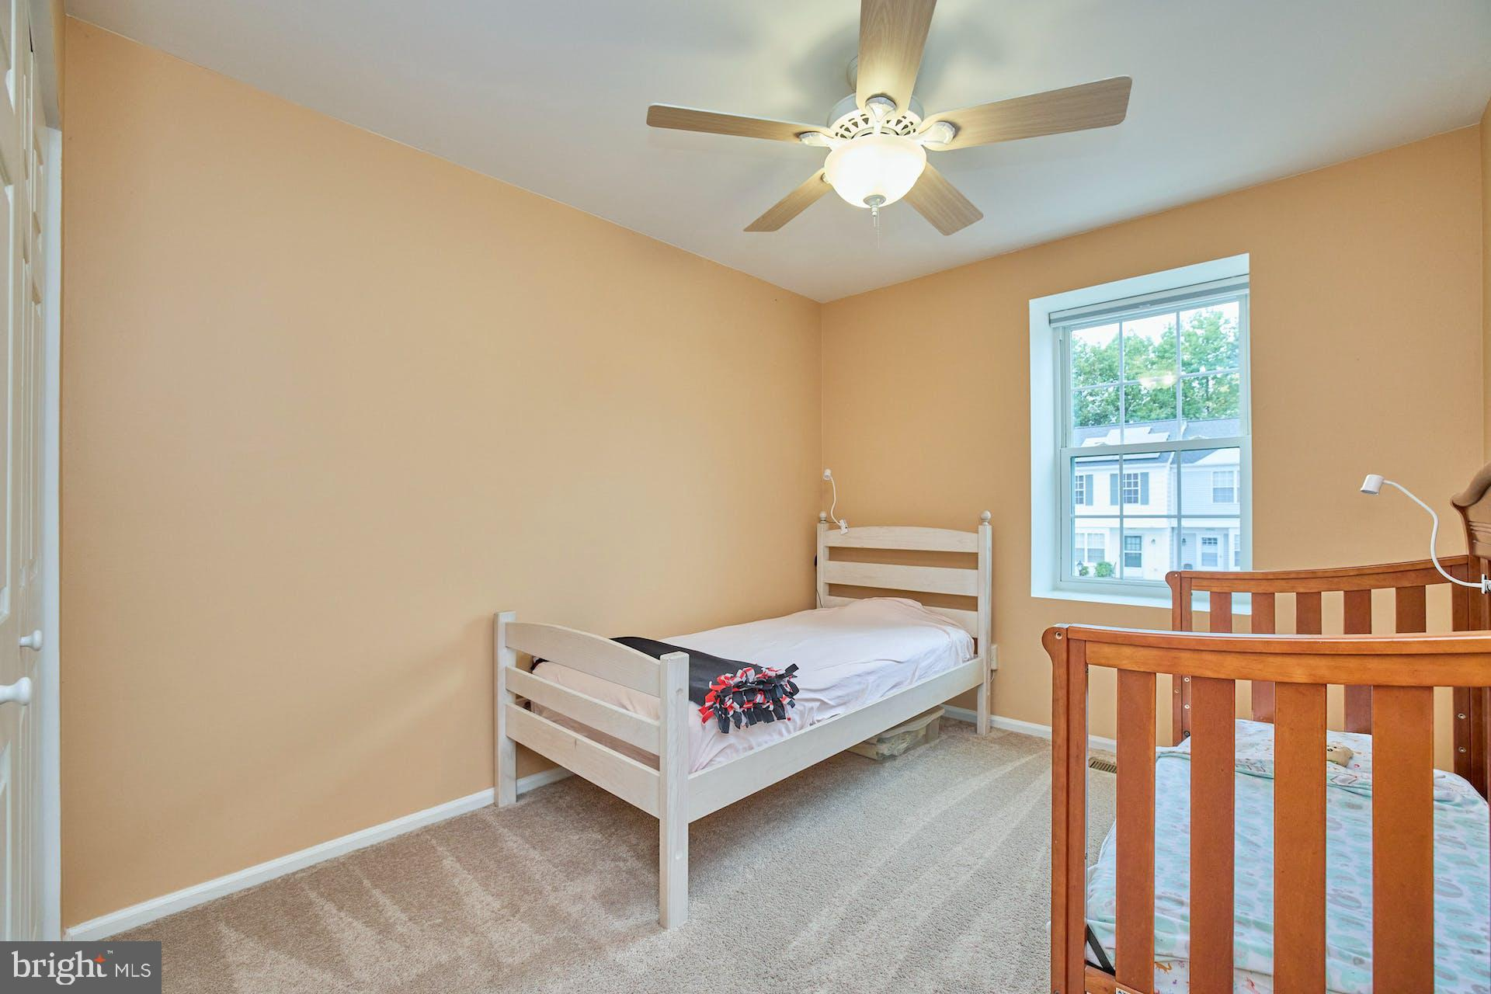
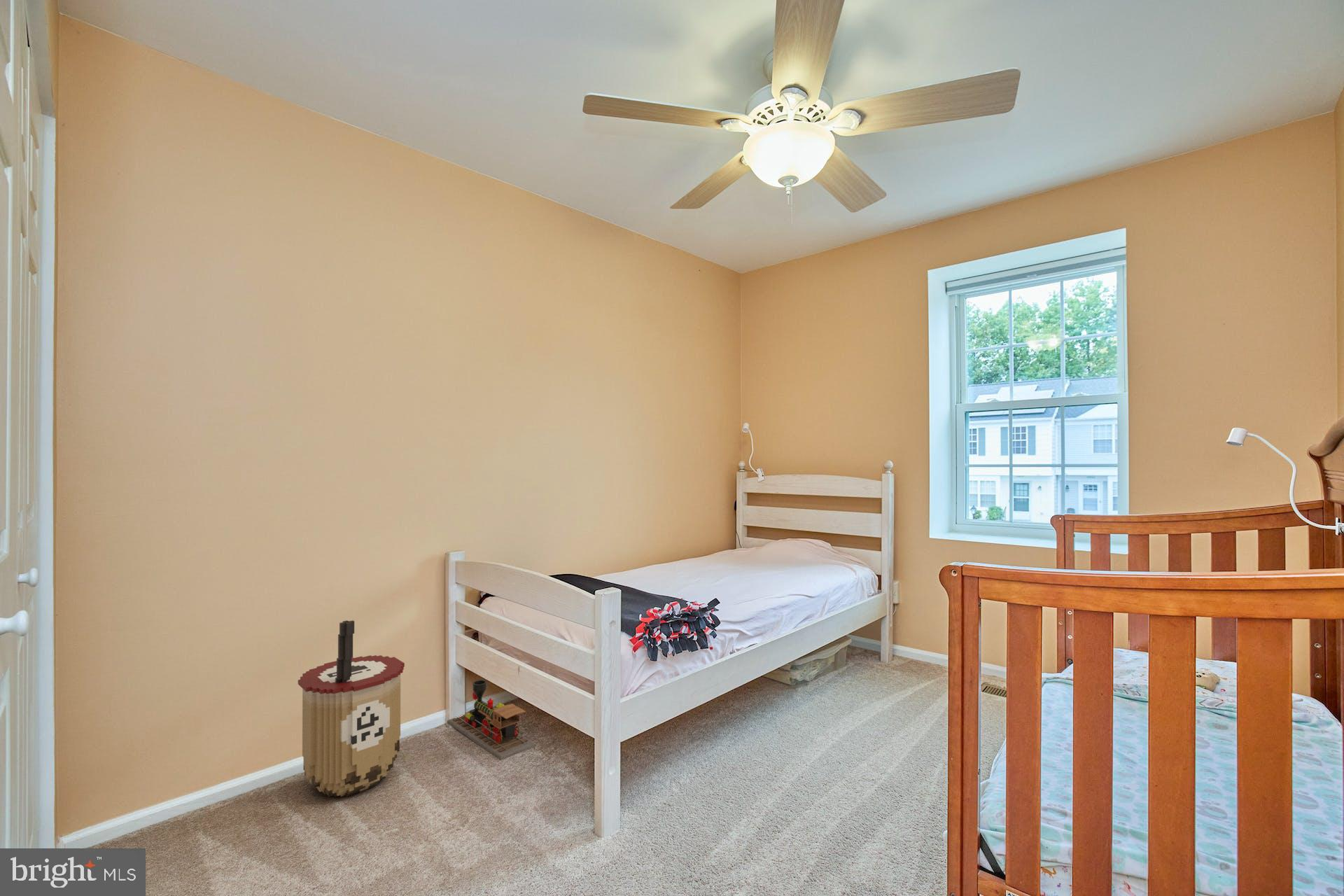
+ trash can [297,619,405,797]
+ toy train [447,679,536,761]
